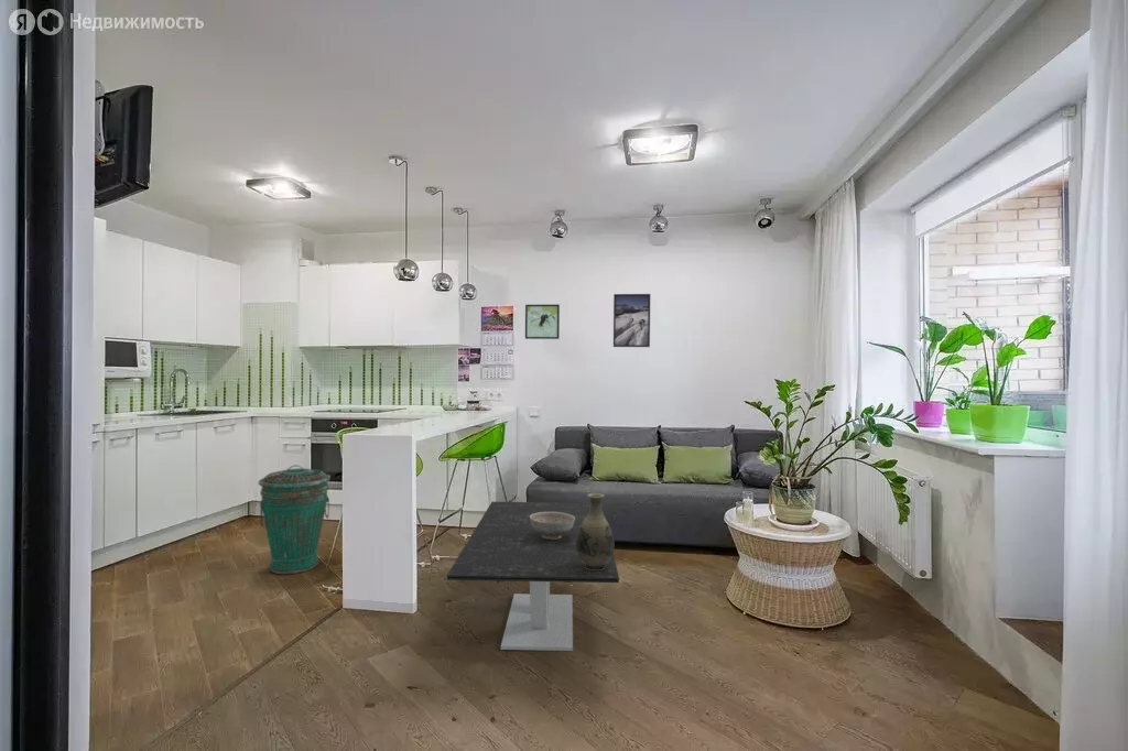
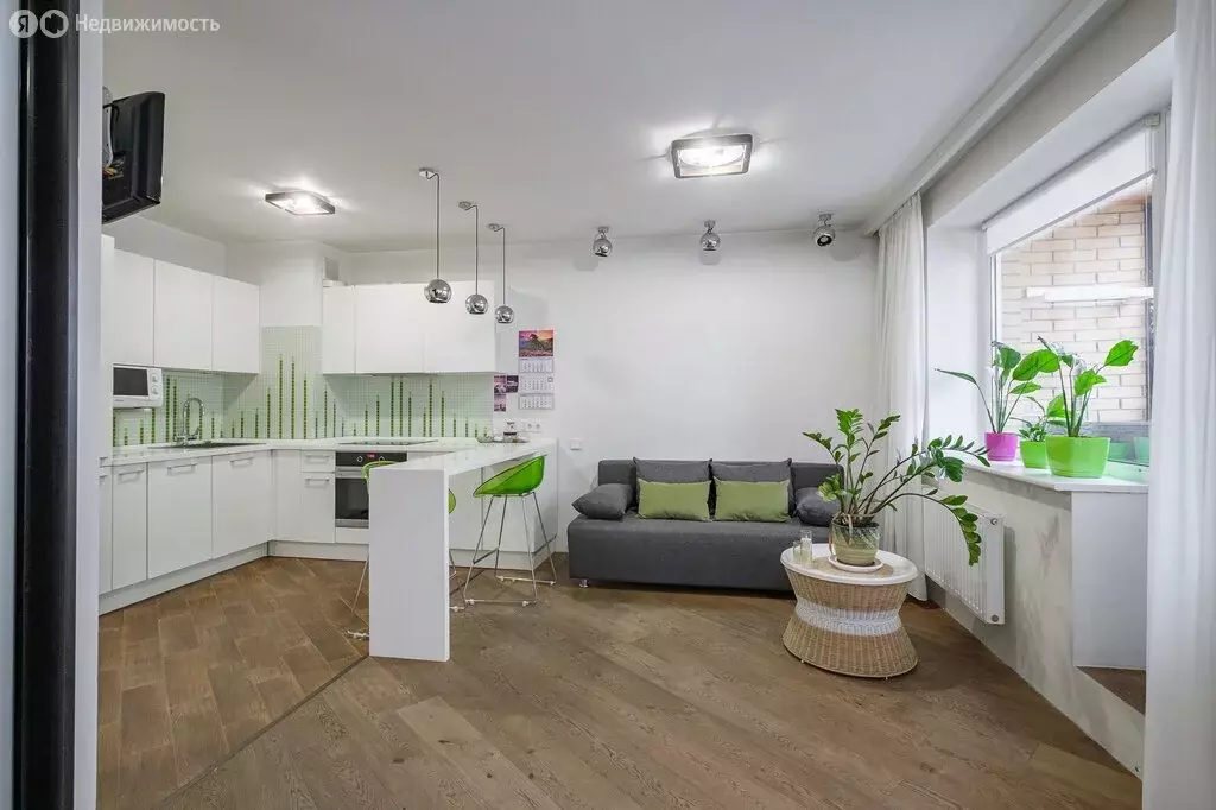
- vase [576,492,616,570]
- decorative bowl [530,512,575,540]
- coffee table [446,501,620,652]
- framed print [612,293,651,348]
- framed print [524,303,561,340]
- trash can [258,464,332,575]
